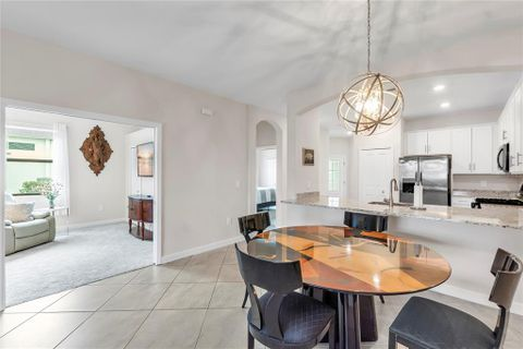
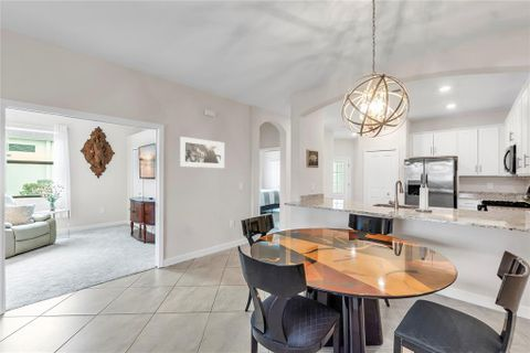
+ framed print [179,136,225,169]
